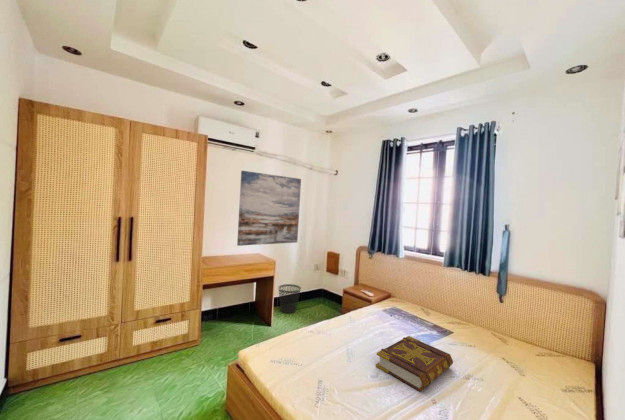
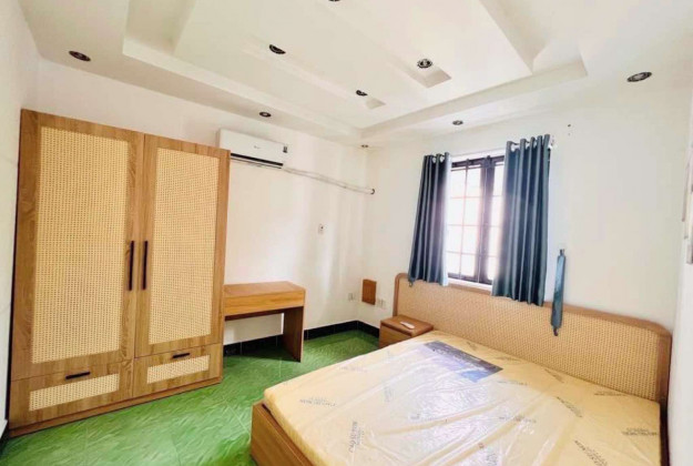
- book [375,335,454,393]
- wastebasket [278,283,302,314]
- wall art [236,170,302,247]
